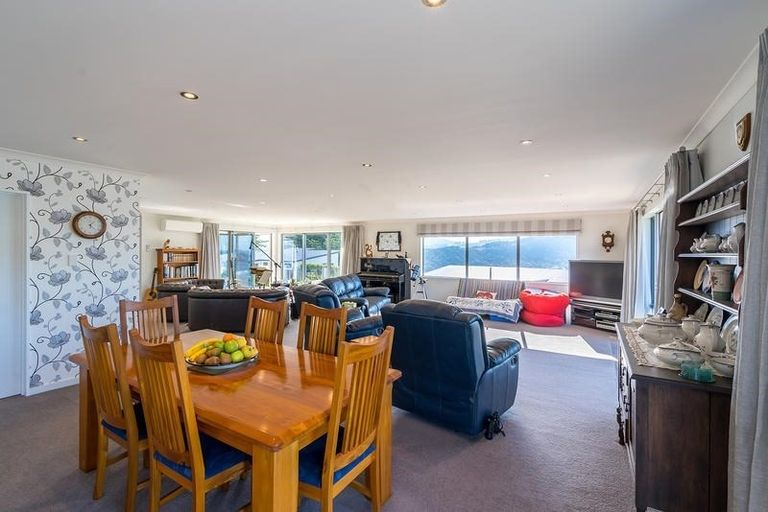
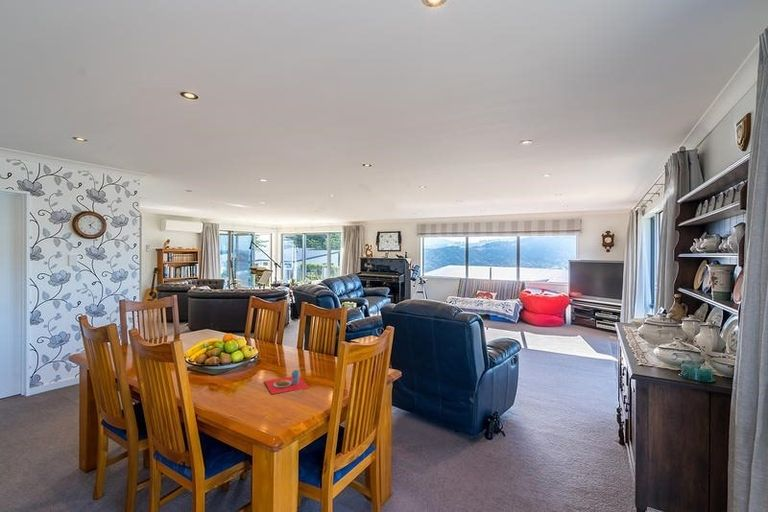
+ placemat [264,369,310,395]
